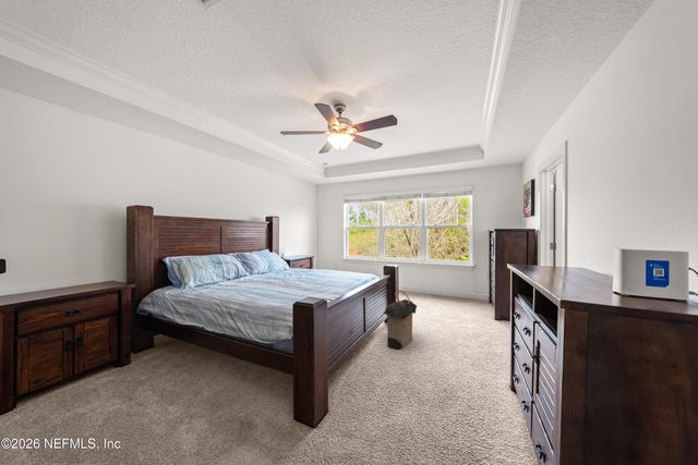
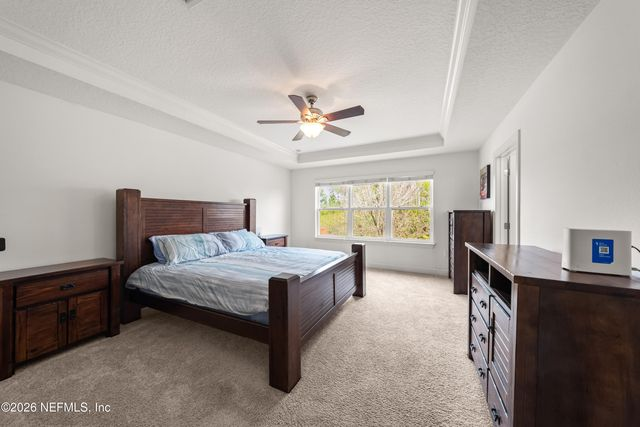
- laundry hamper [382,290,418,351]
